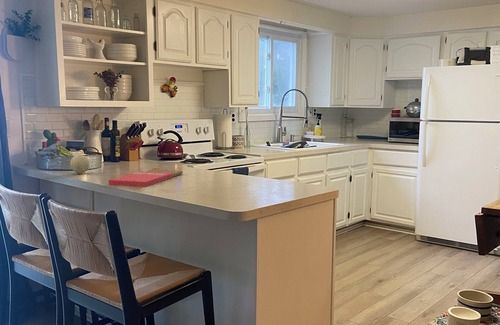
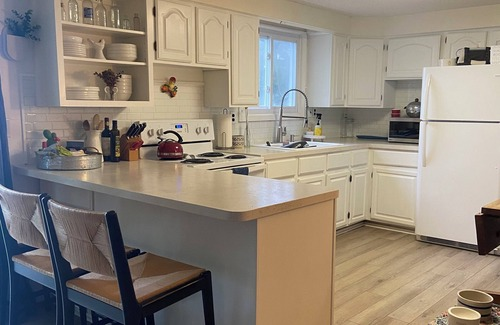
- cutting board [108,167,183,188]
- fruit [69,154,91,175]
